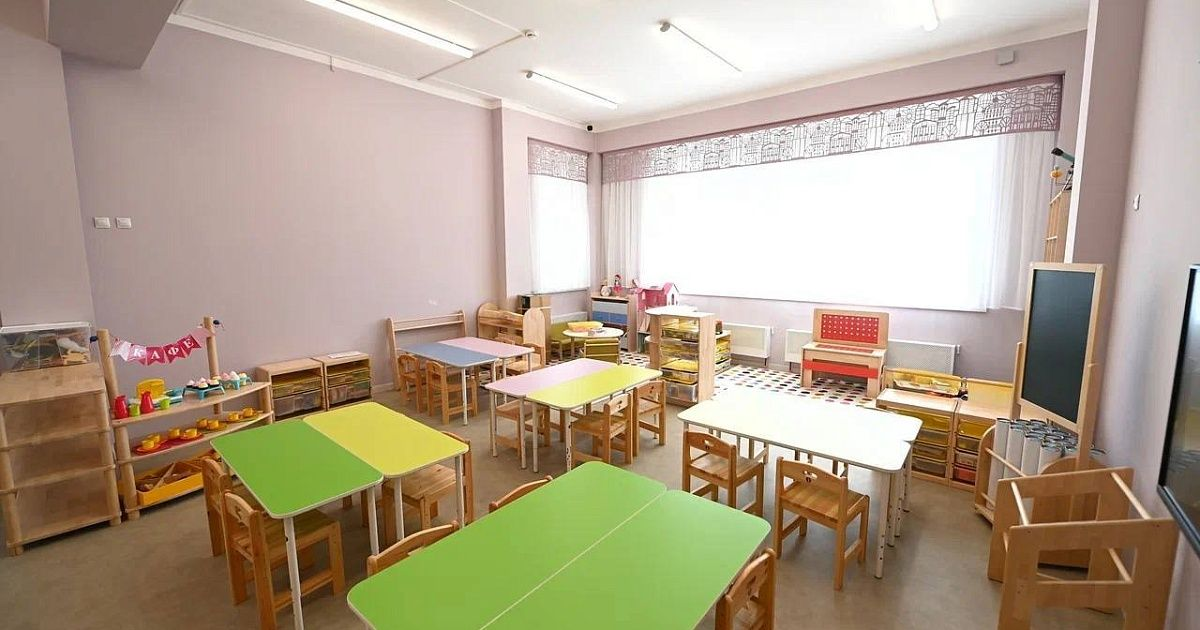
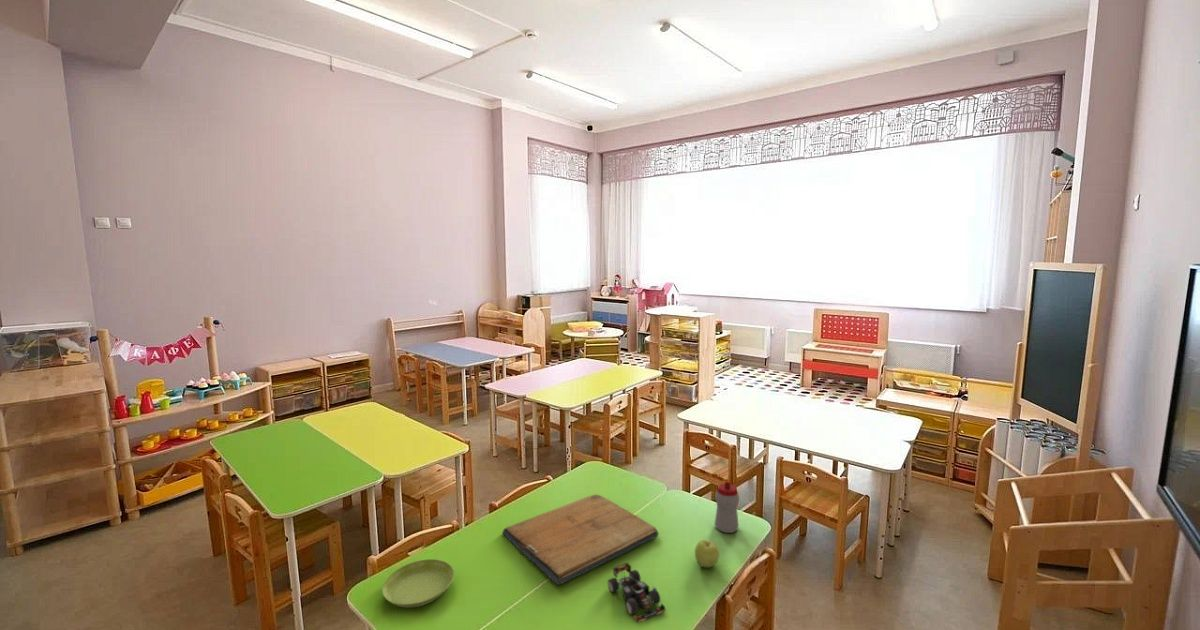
+ apple [694,539,720,568]
+ toy car [607,562,667,623]
+ saucer [381,558,455,609]
+ sippy cup [714,481,740,534]
+ religious icon [501,493,660,586]
